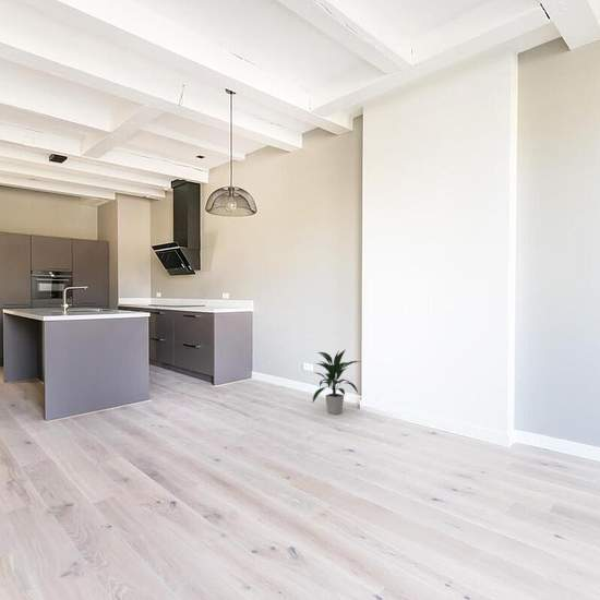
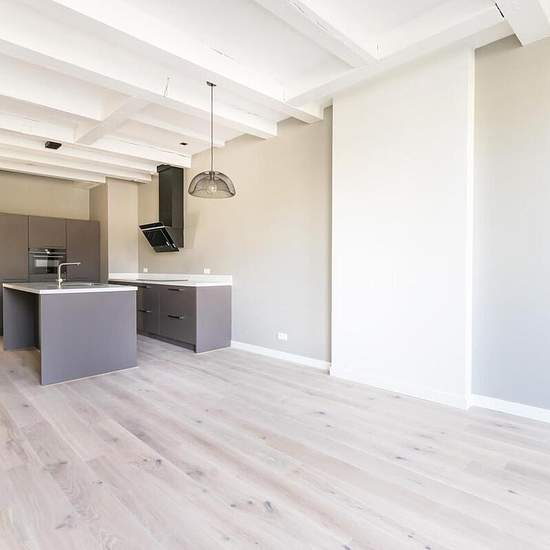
- indoor plant [311,348,361,416]
